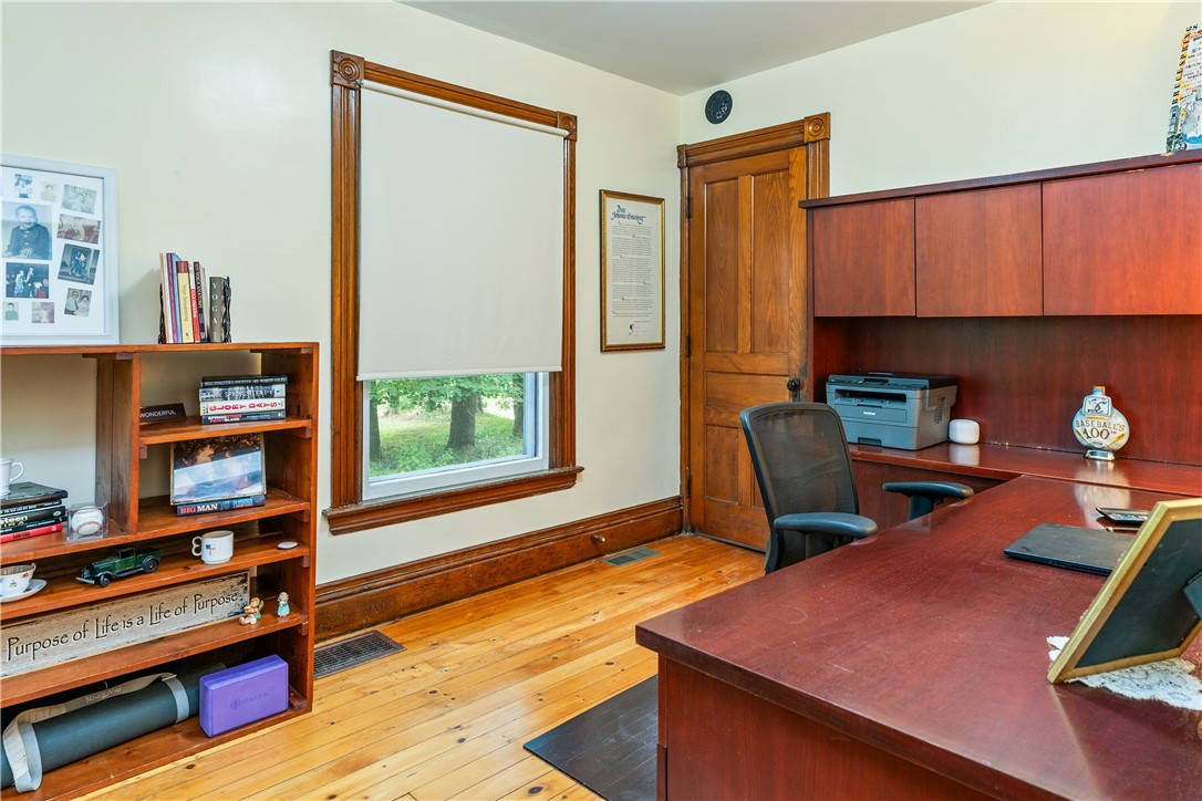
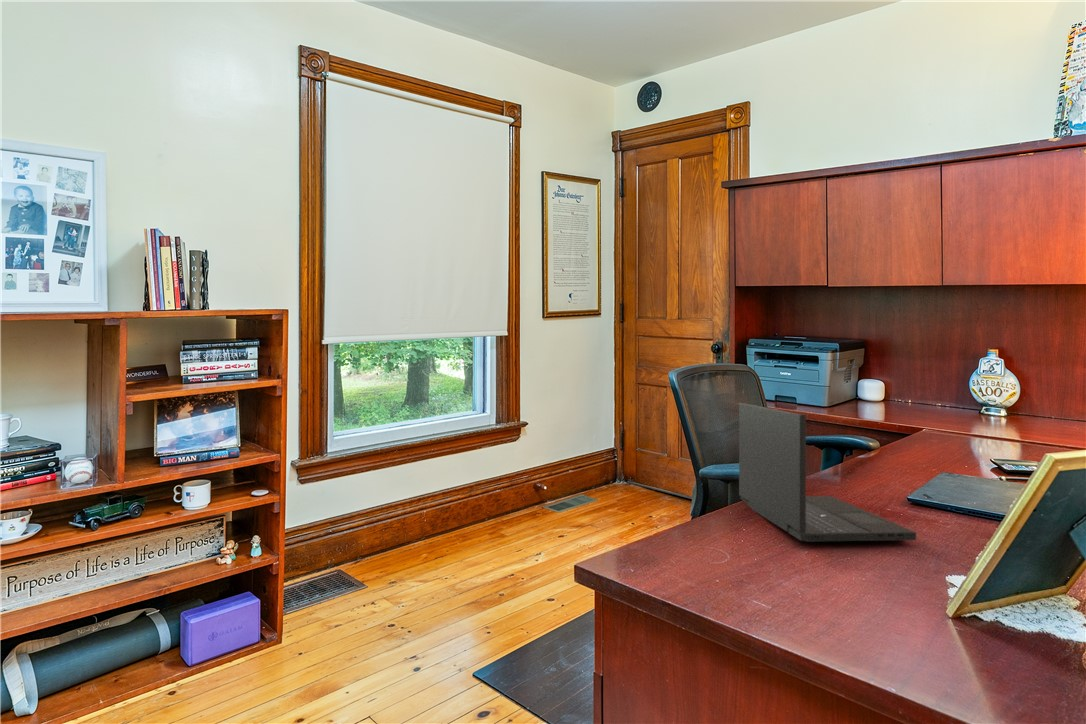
+ laptop [738,402,917,543]
